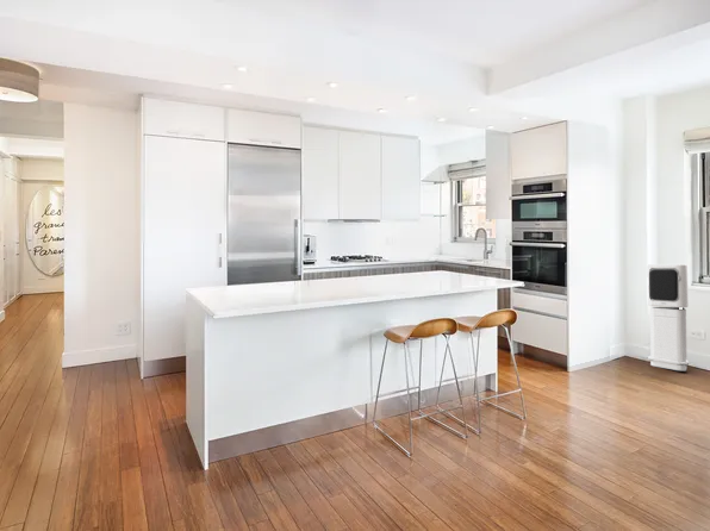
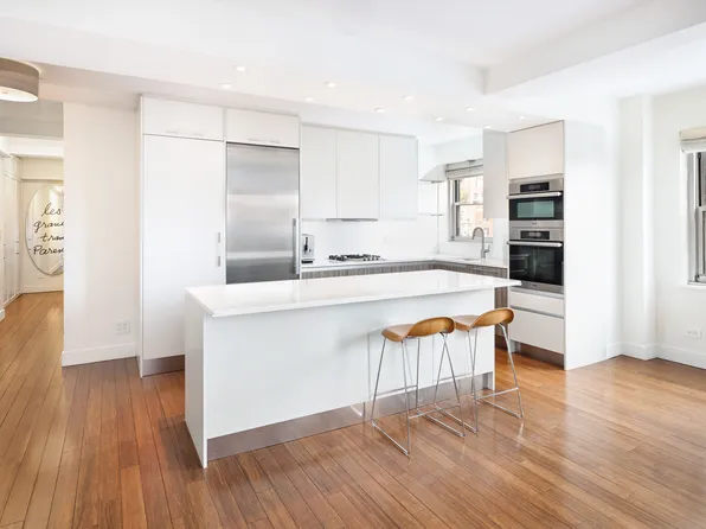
- air purifier [646,263,690,371]
